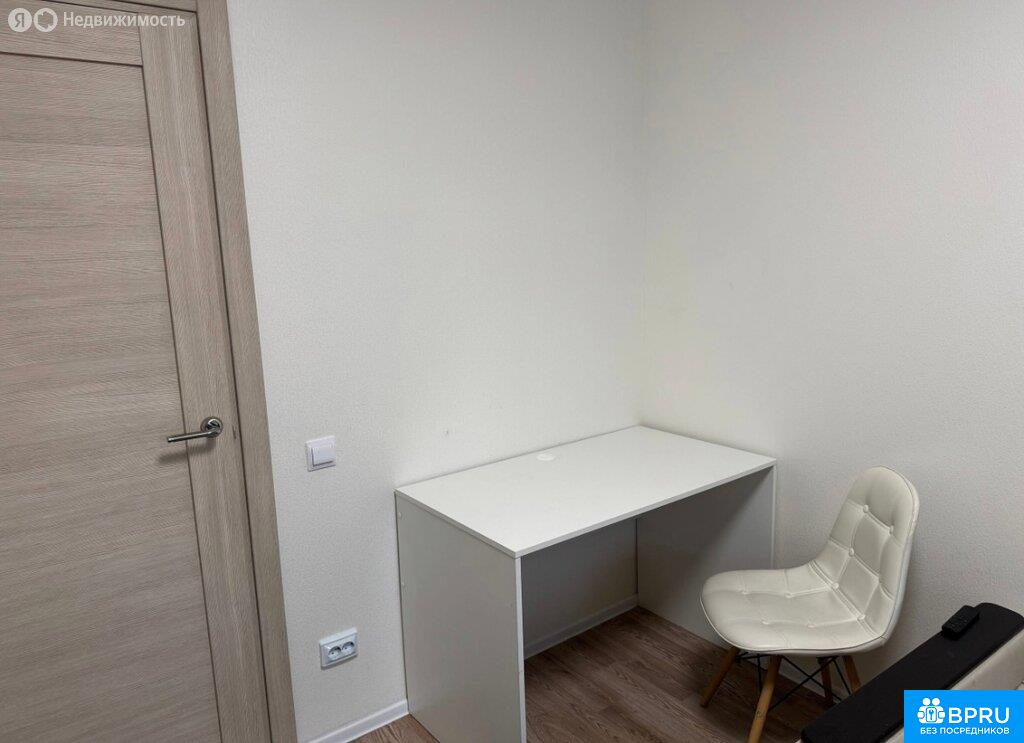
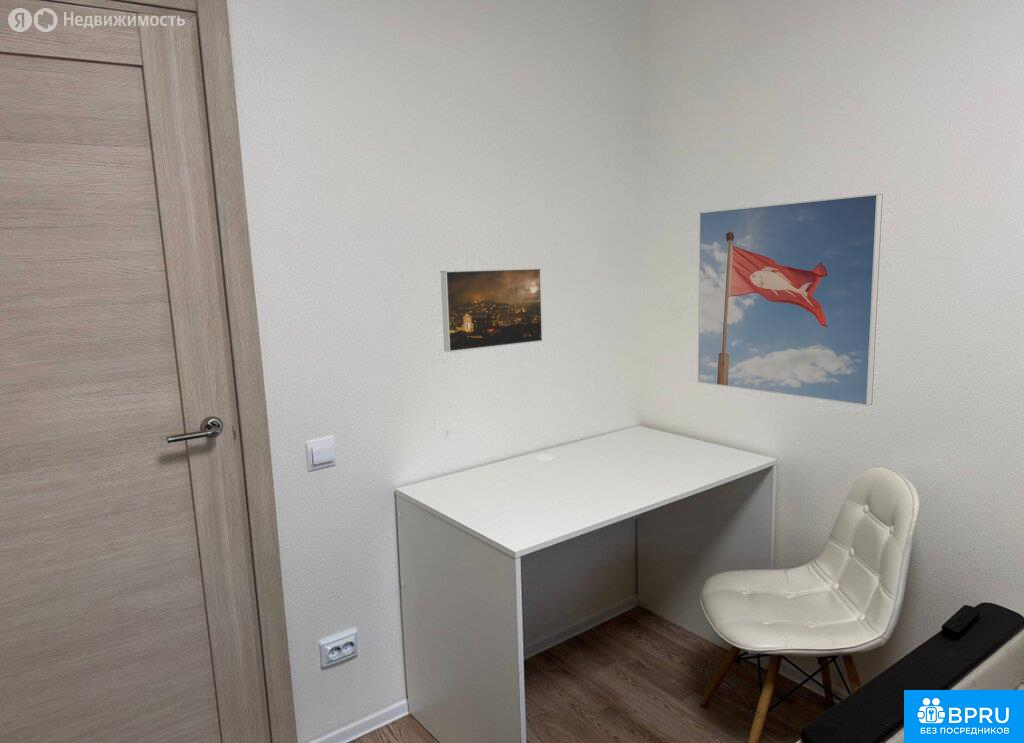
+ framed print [440,267,544,353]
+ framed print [697,193,884,407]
